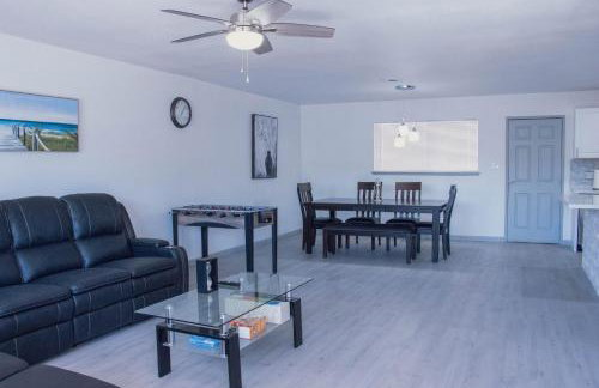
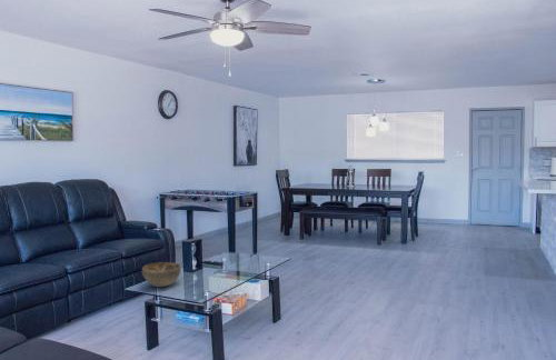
+ decorative bowl [141,261,182,288]
